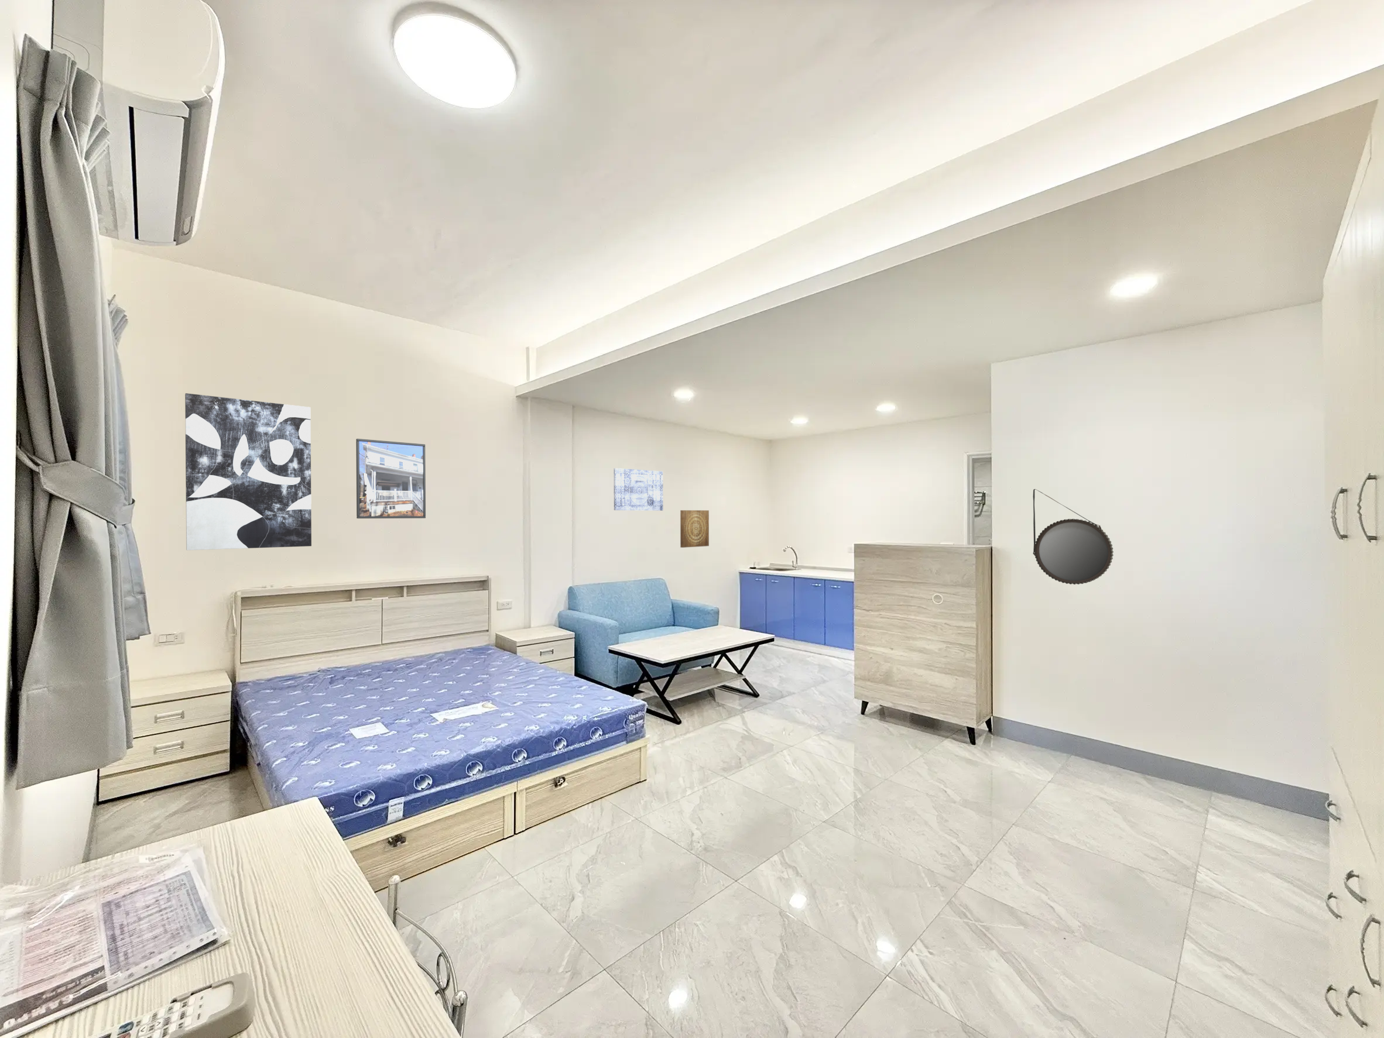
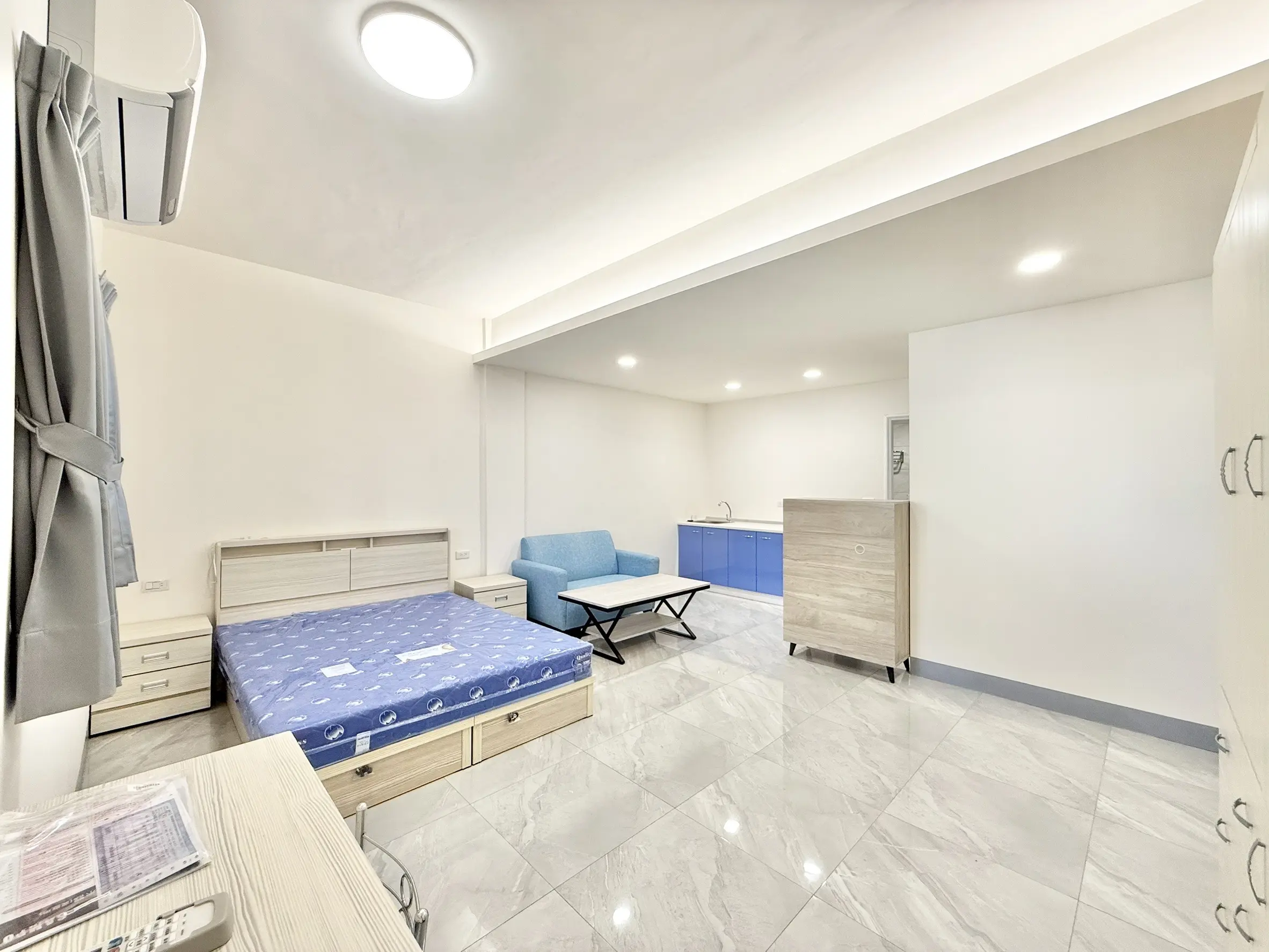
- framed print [356,438,426,519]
- home mirror [1032,488,1115,586]
- wall art [679,509,710,548]
- wall art [613,468,663,511]
- wall art [184,393,312,551]
